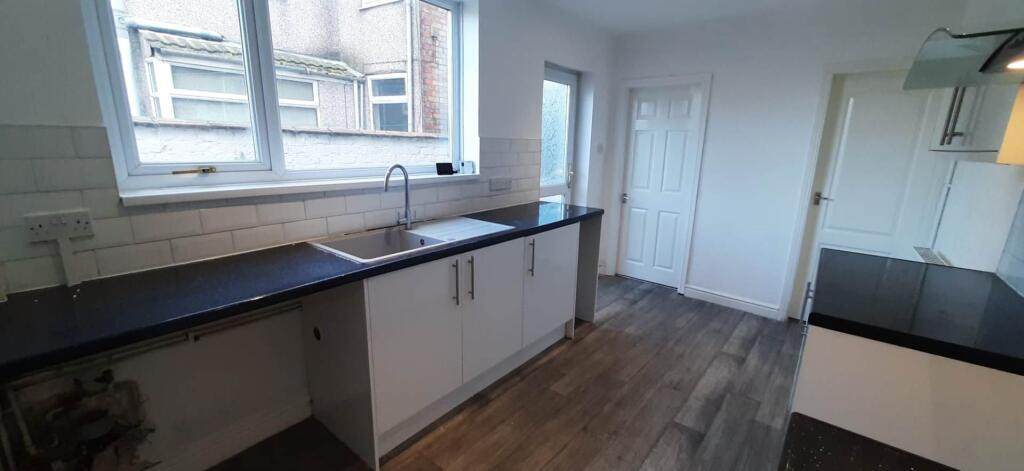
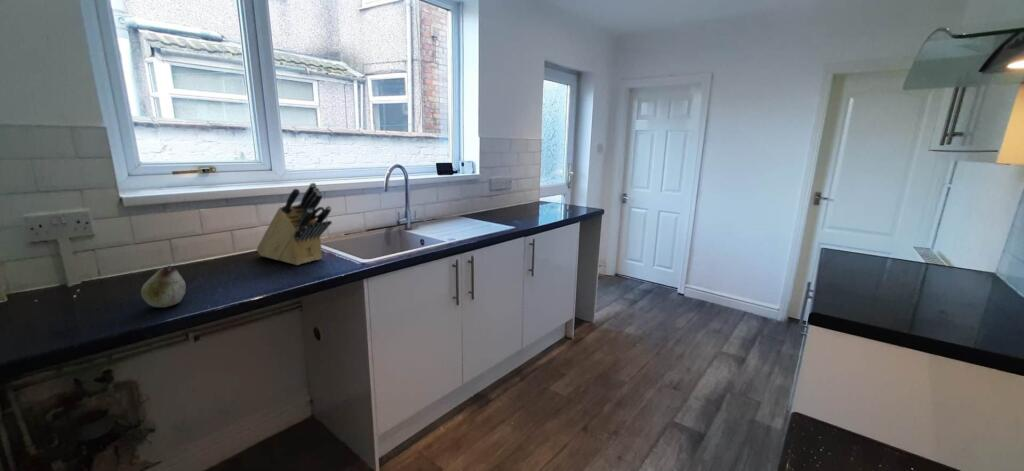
+ fruit [140,265,187,308]
+ knife block [255,182,333,266]
